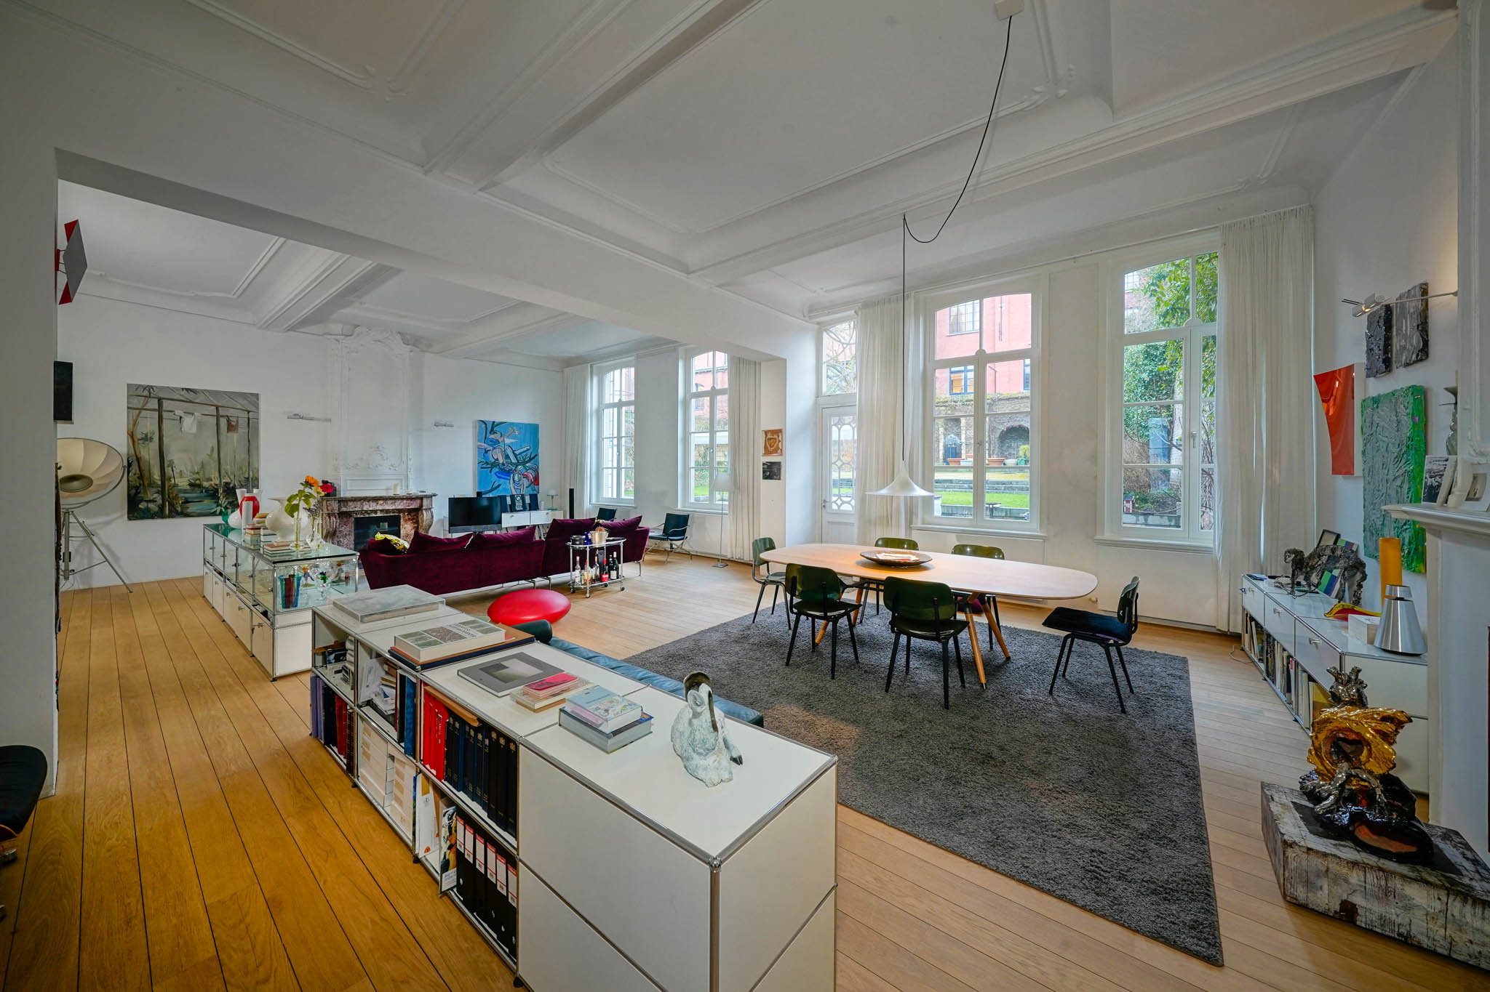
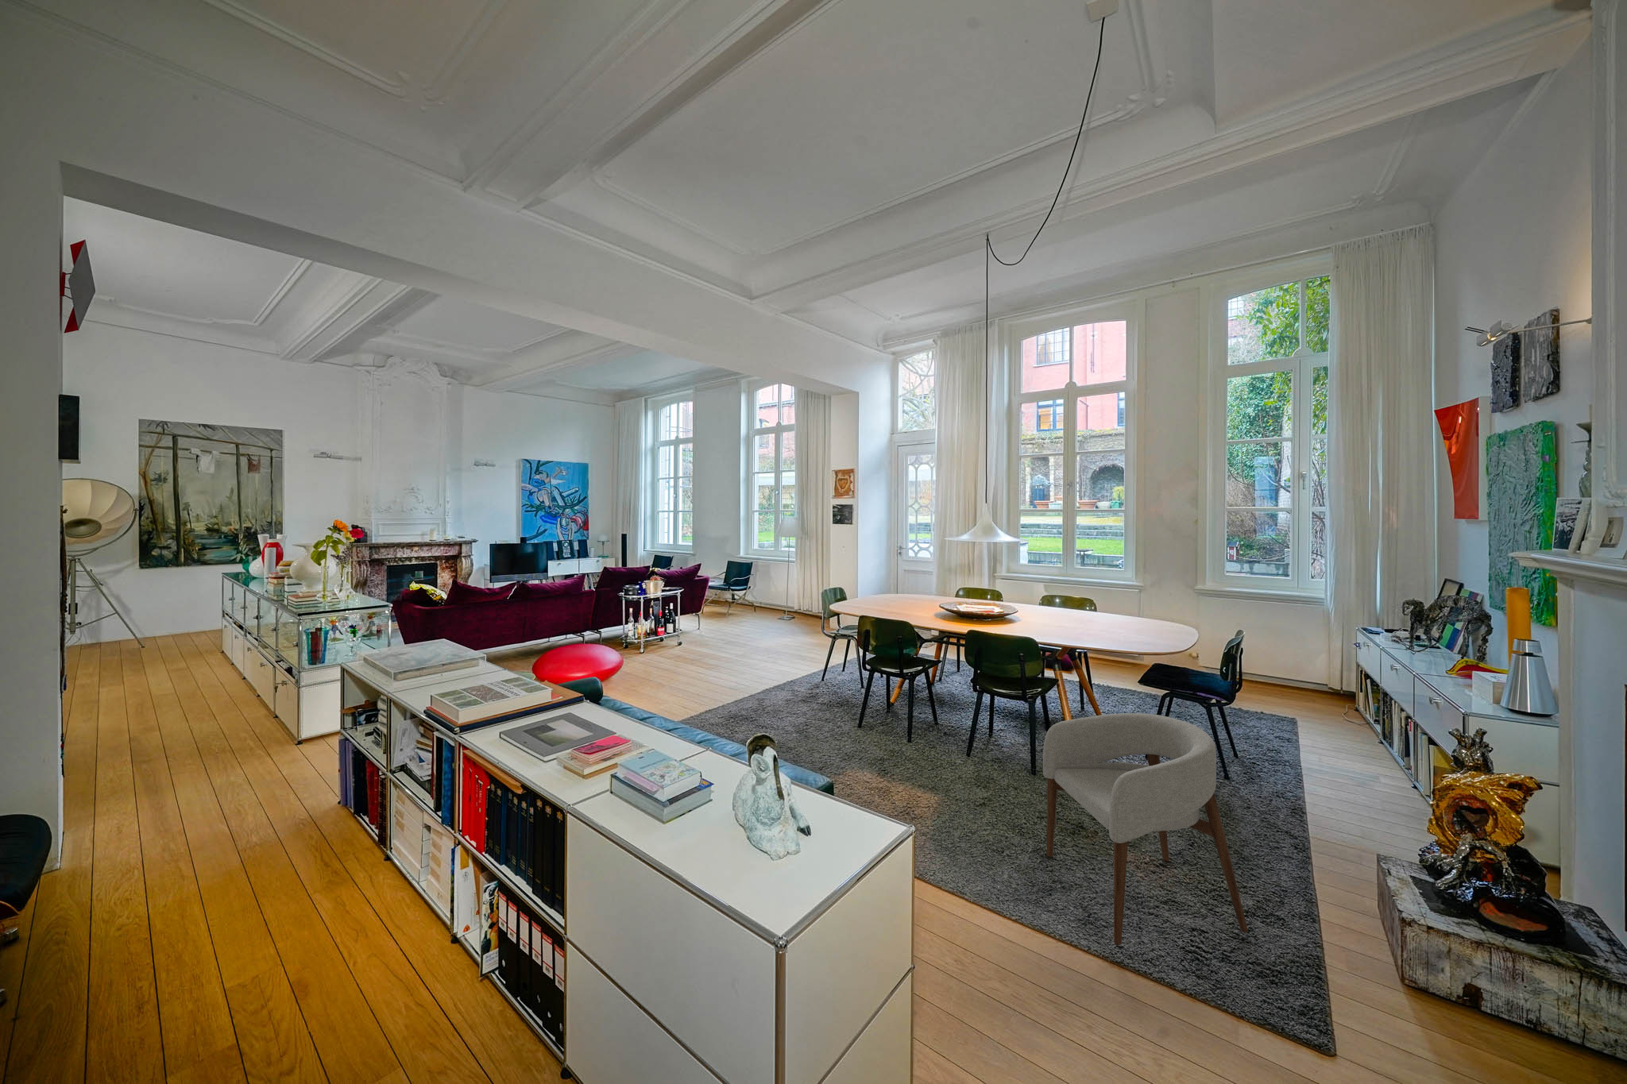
+ armchair [1043,713,1248,946]
